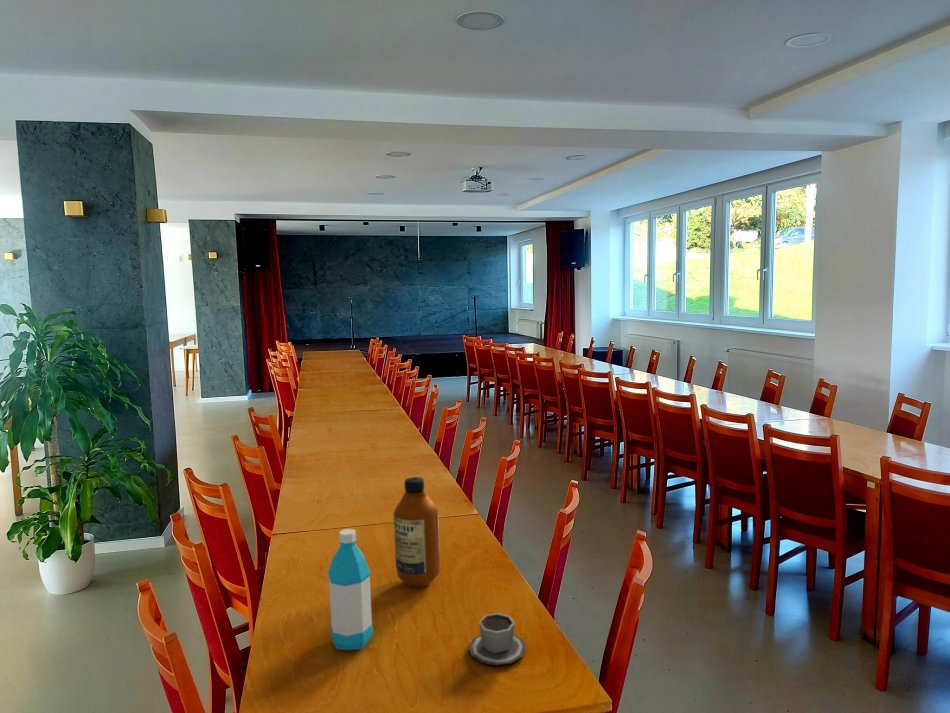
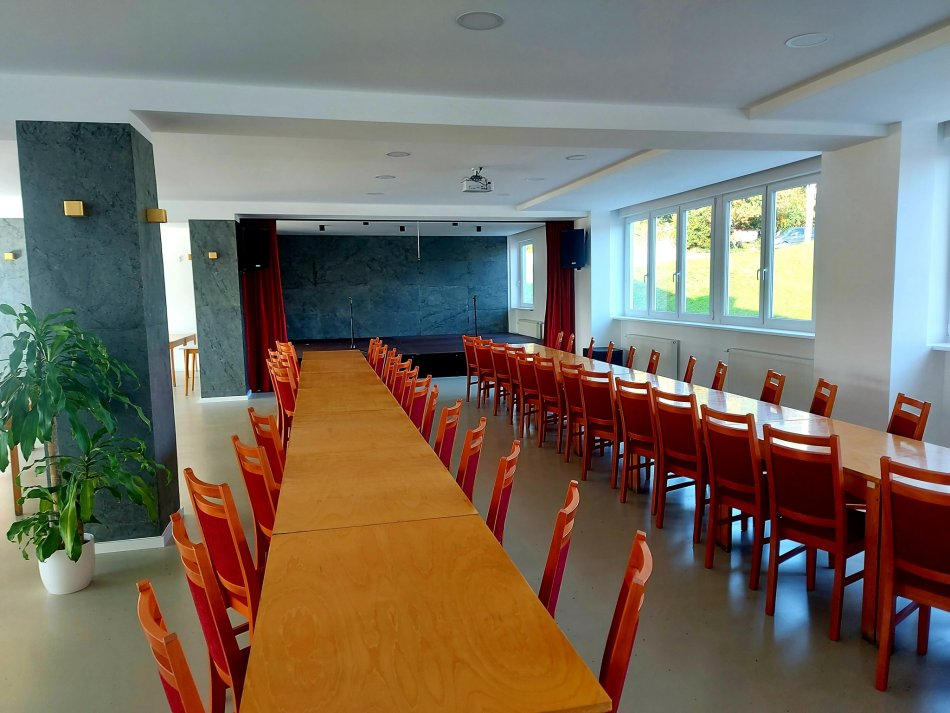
- cup [468,612,527,666]
- water bottle [327,528,374,651]
- bottle [393,476,441,588]
